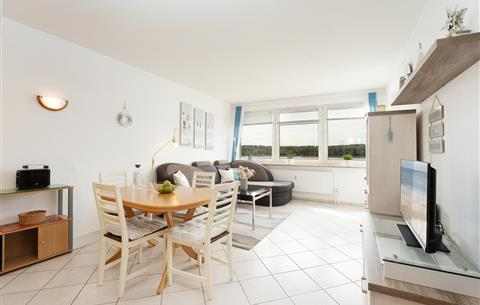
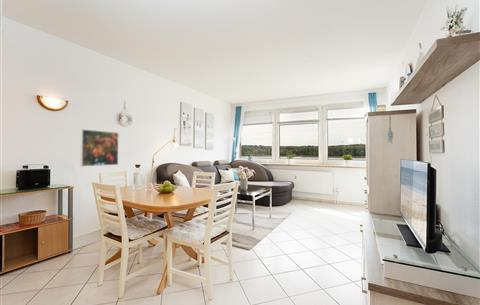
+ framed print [80,128,120,167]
